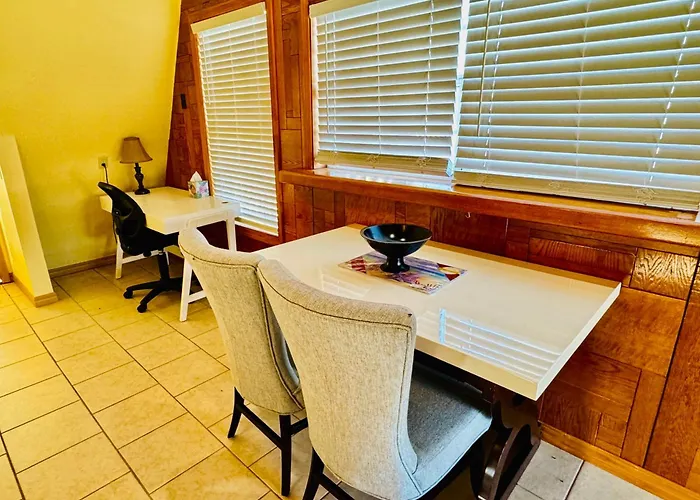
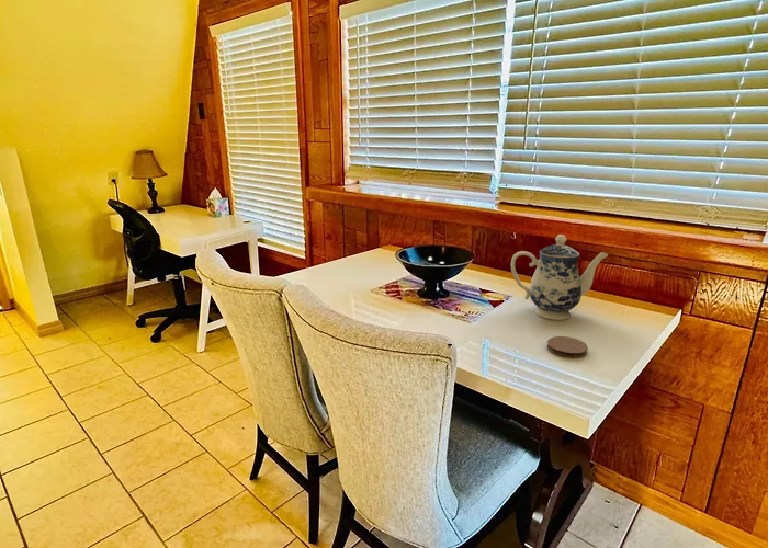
+ teapot [510,233,609,321]
+ coaster [546,335,589,359]
